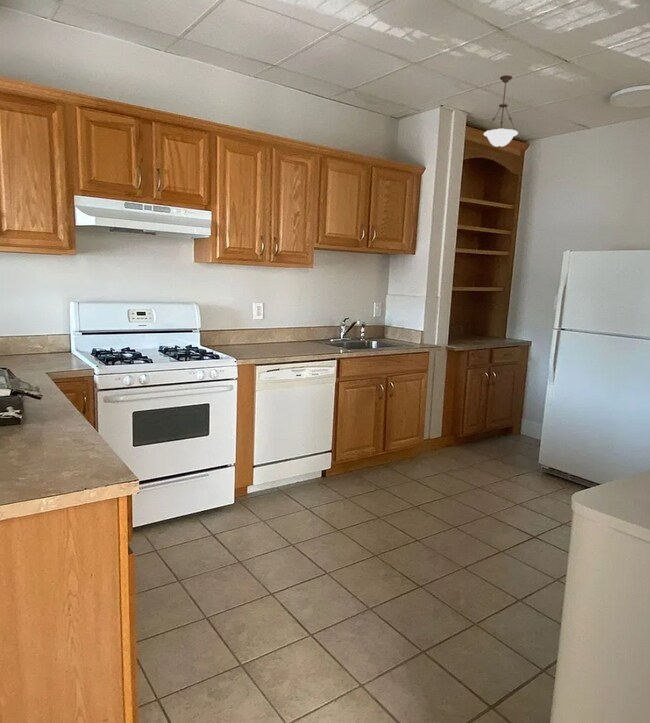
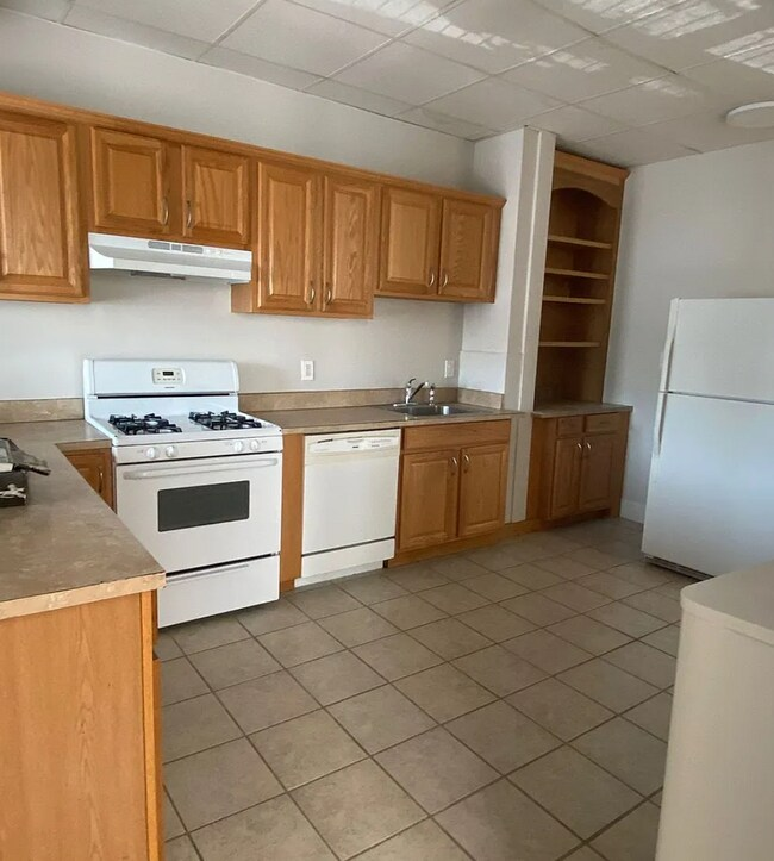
- pendant light [483,74,519,148]
